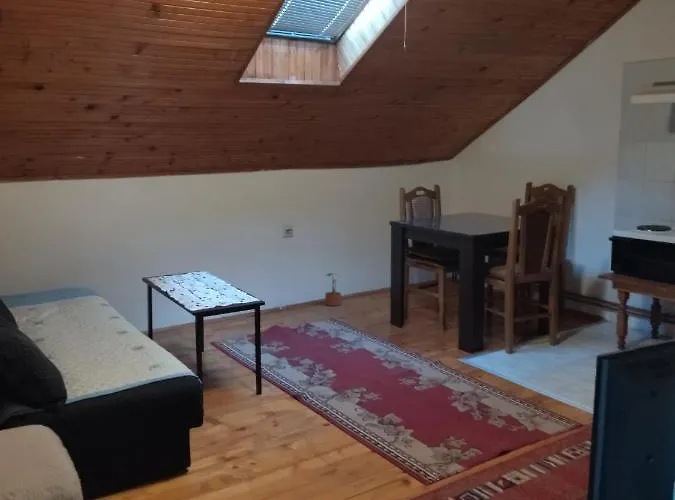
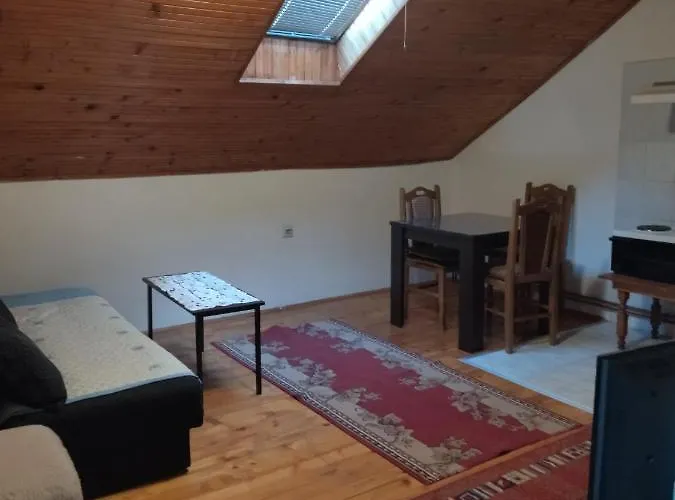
- potted plant [324,272,342,307]
